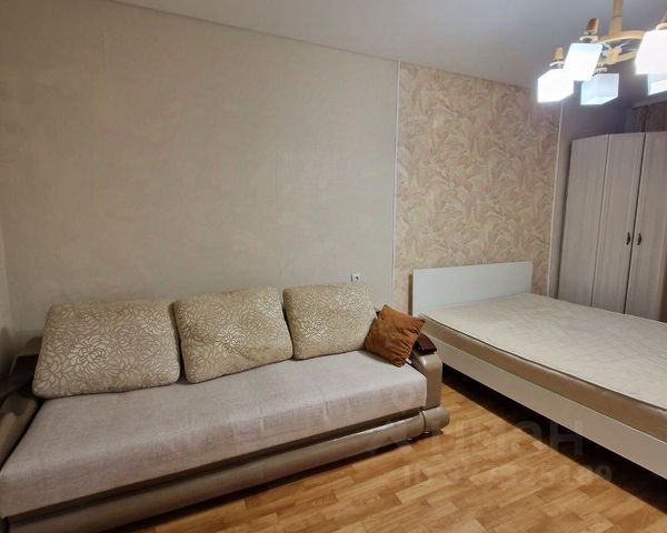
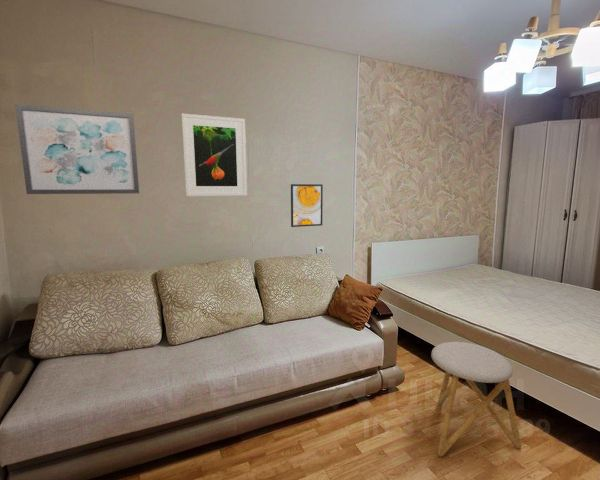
+ wall art [14,103,140,195]
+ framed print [290,183,324,228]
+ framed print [181,113,248,197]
+ stool [430,341,522,458]
